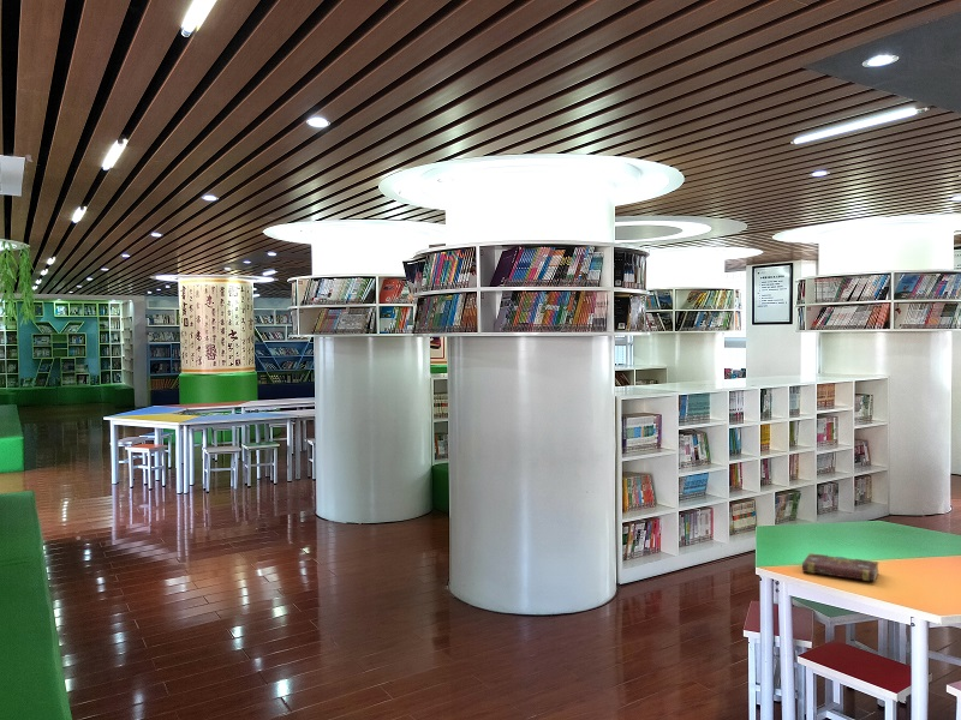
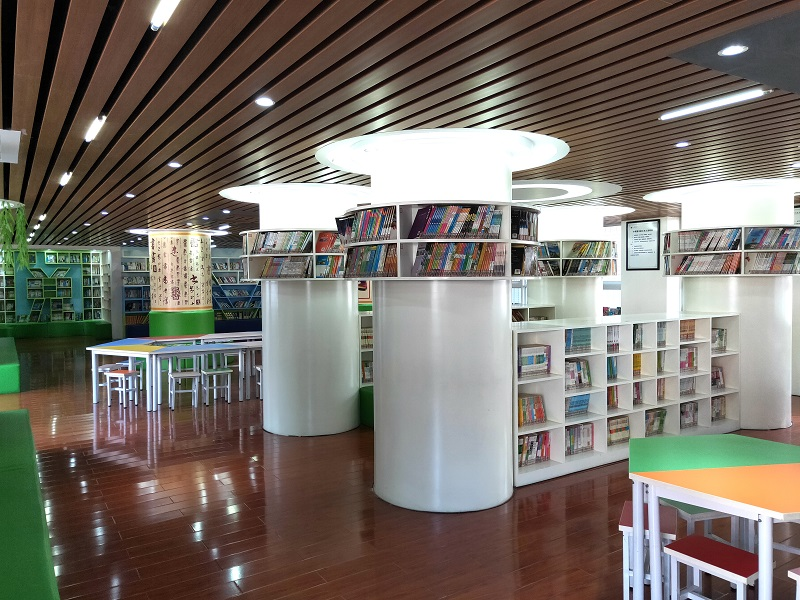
- book [801,552,879,582]
